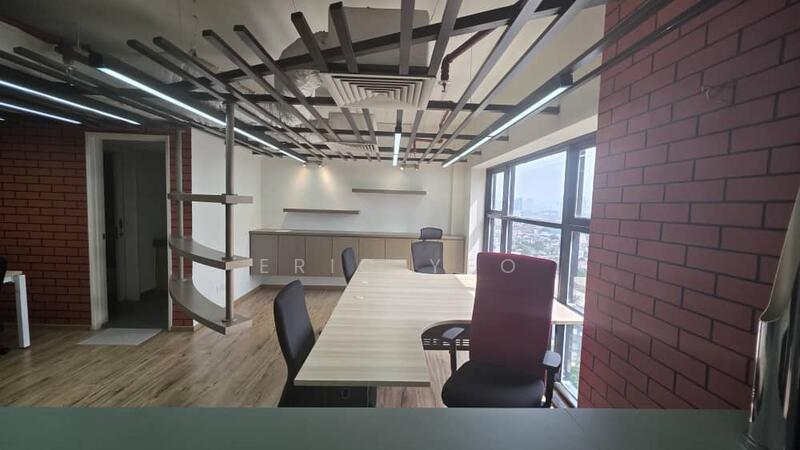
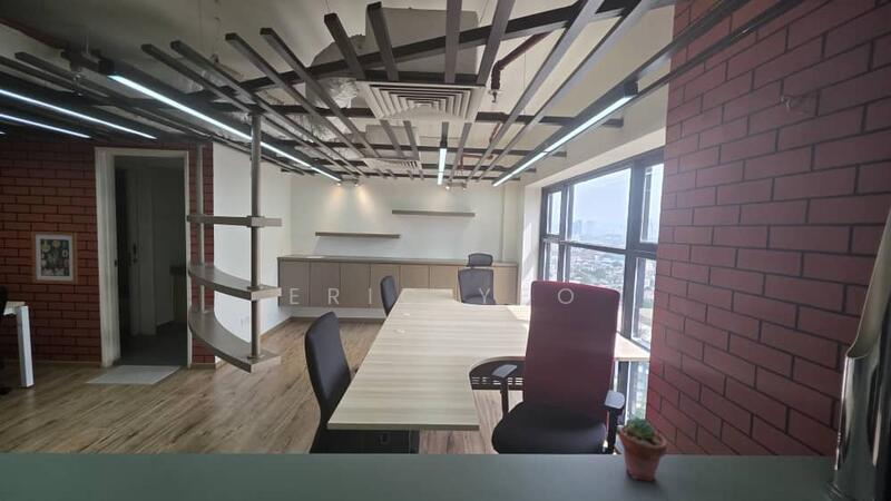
+ potted succulent [618,415,668,482]
+ wall art [30,230,79,285]
